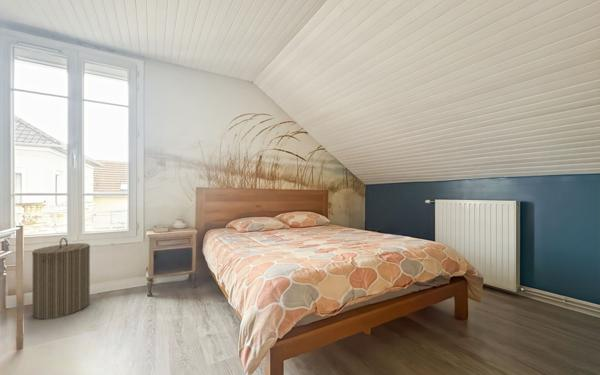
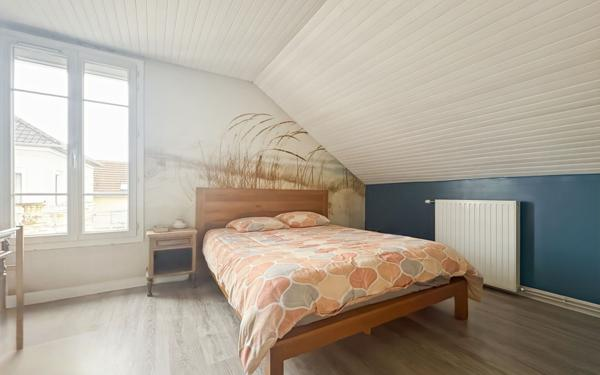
- laundry hamper [31,237,91,320]
